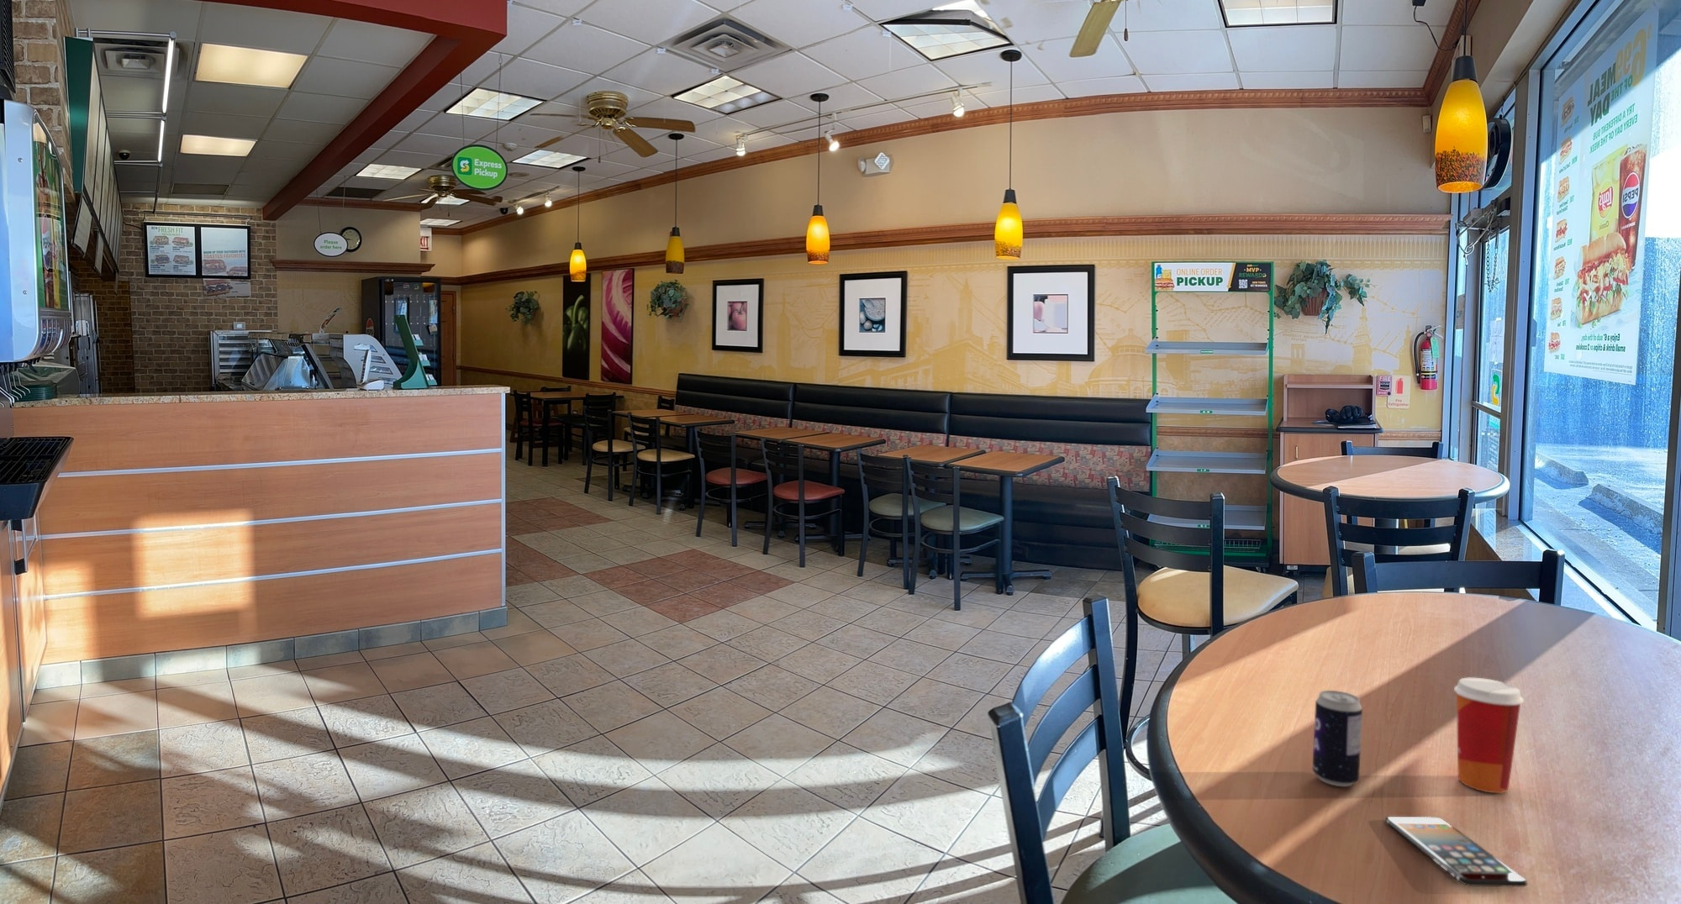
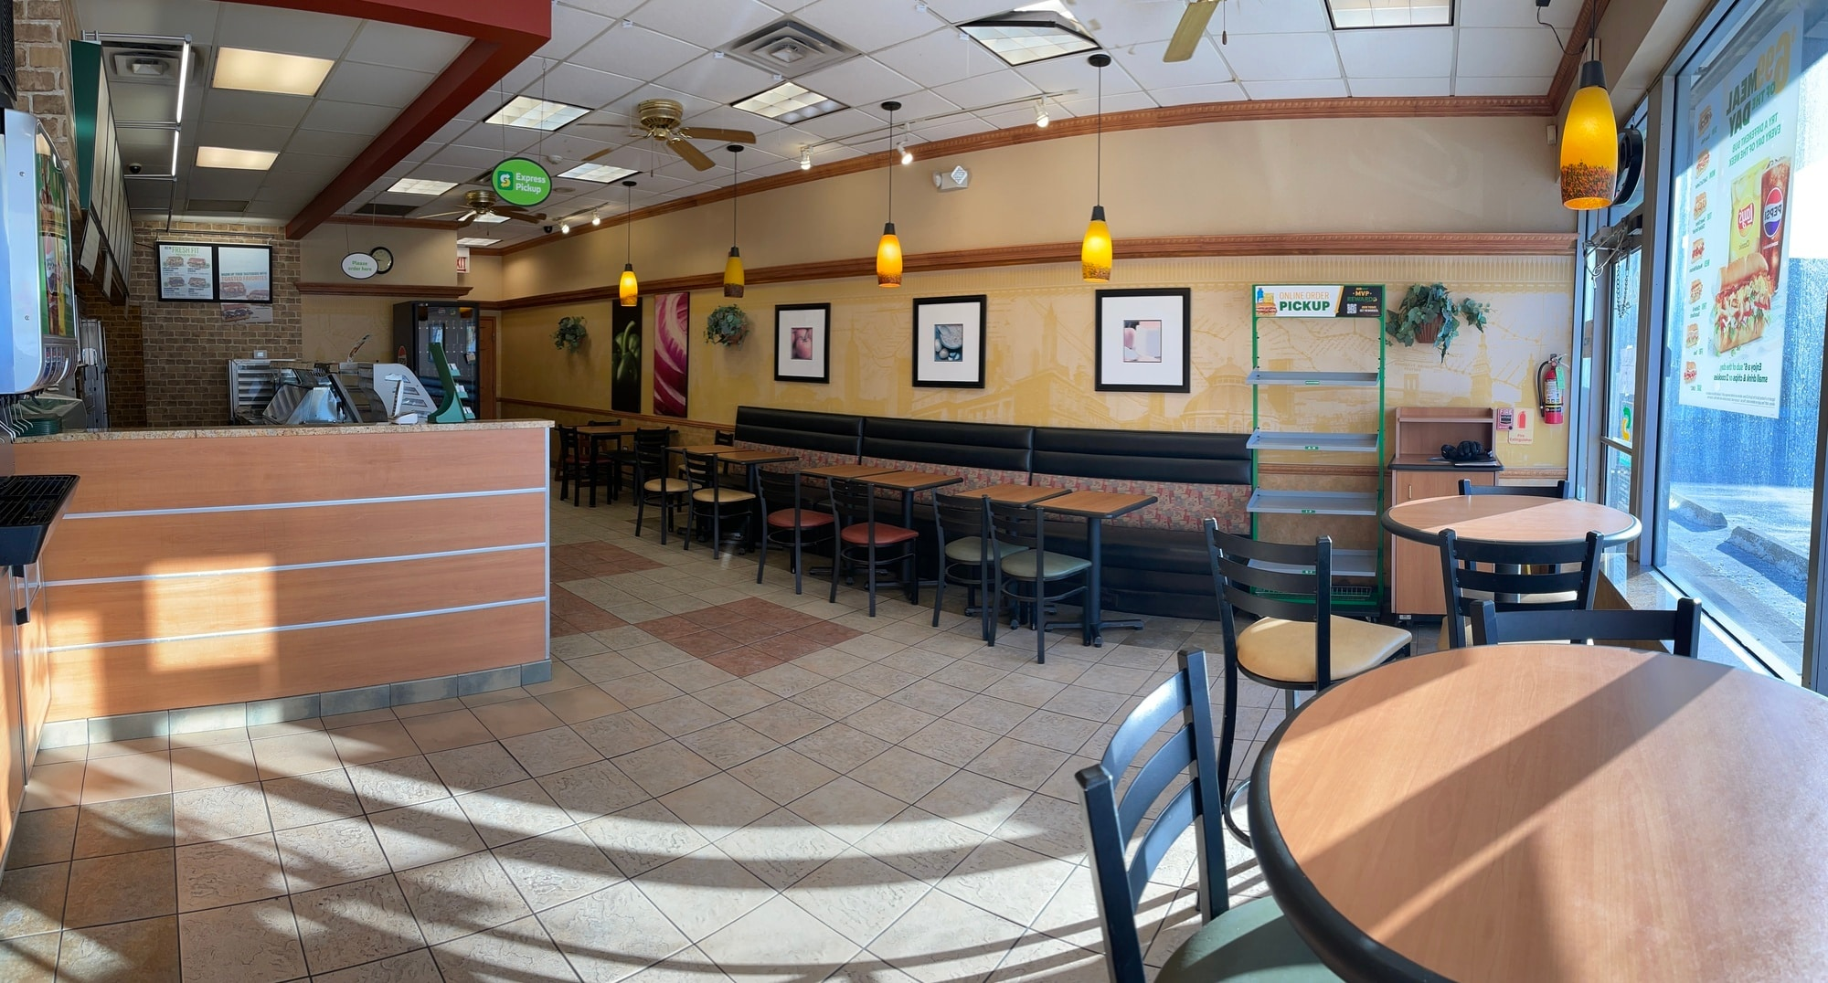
- paper cup [1453,677,1525,794]
- beverage can [1313,690,1364,787]
- smartphone [1384,816,1528,888]
